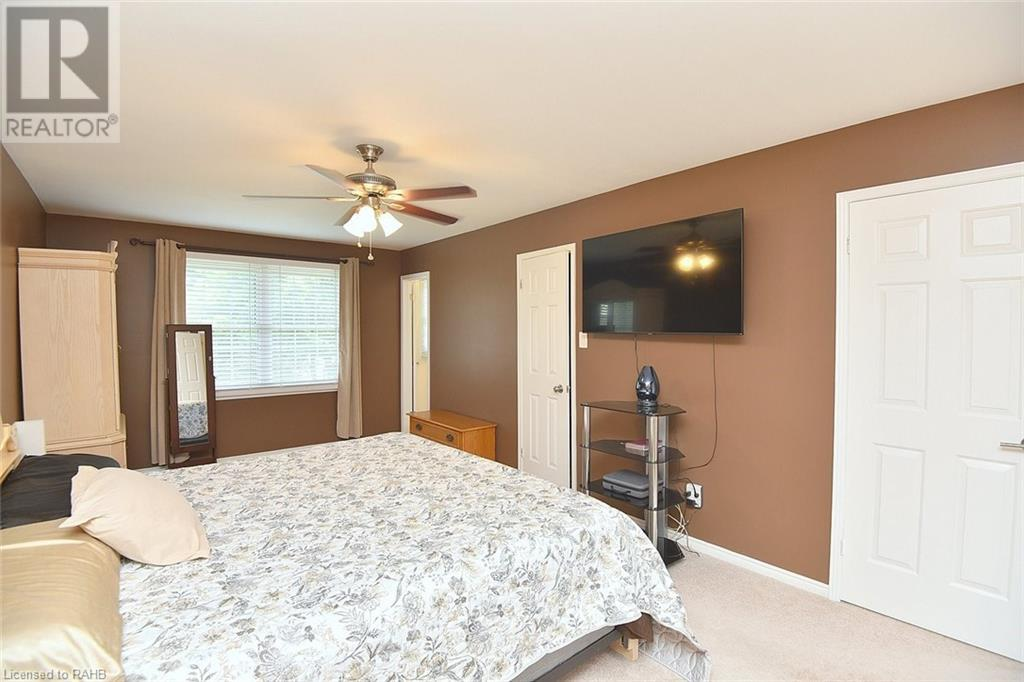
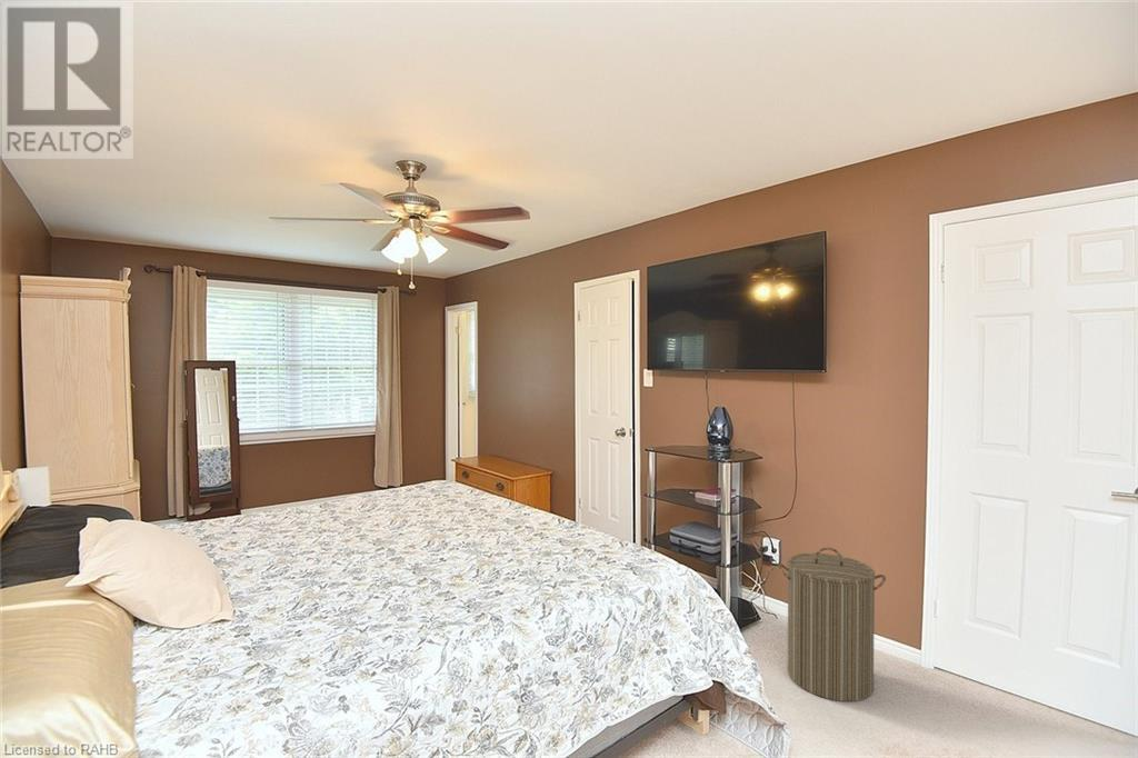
+ laundry hamper [777,547,887,702]
